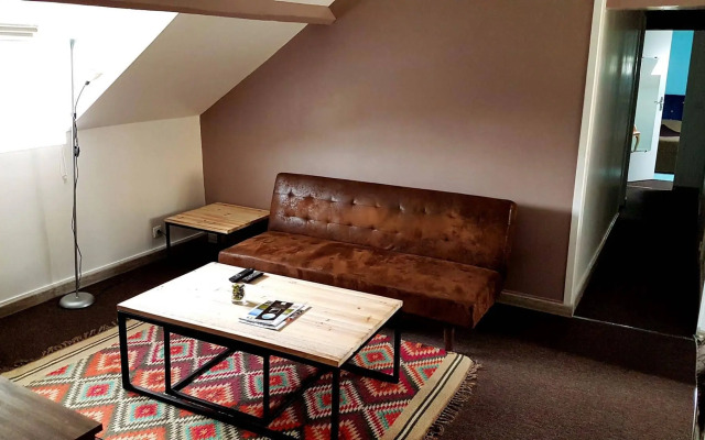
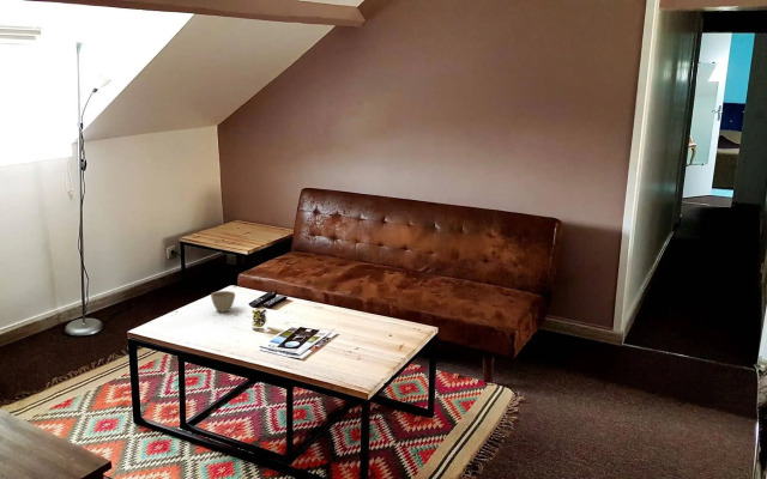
+ flower pot [210,290,236,313]
